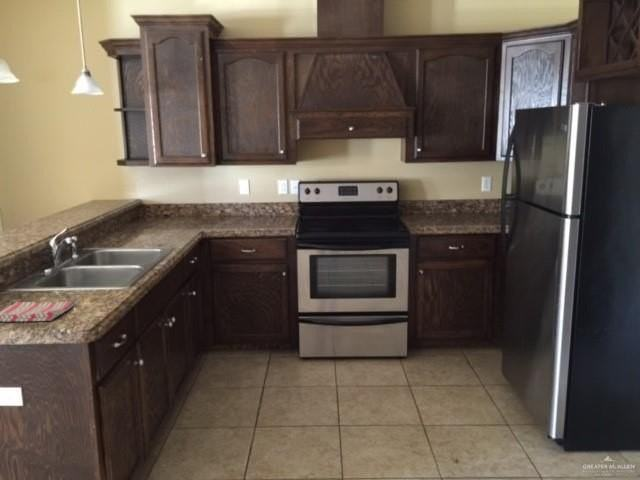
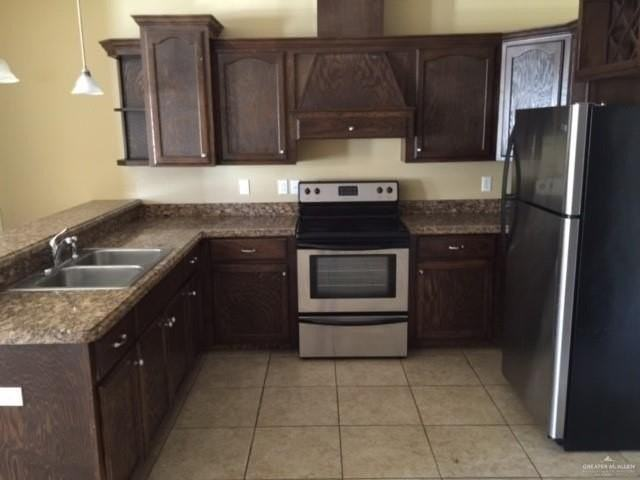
- dish towel [0,300,76,323]
